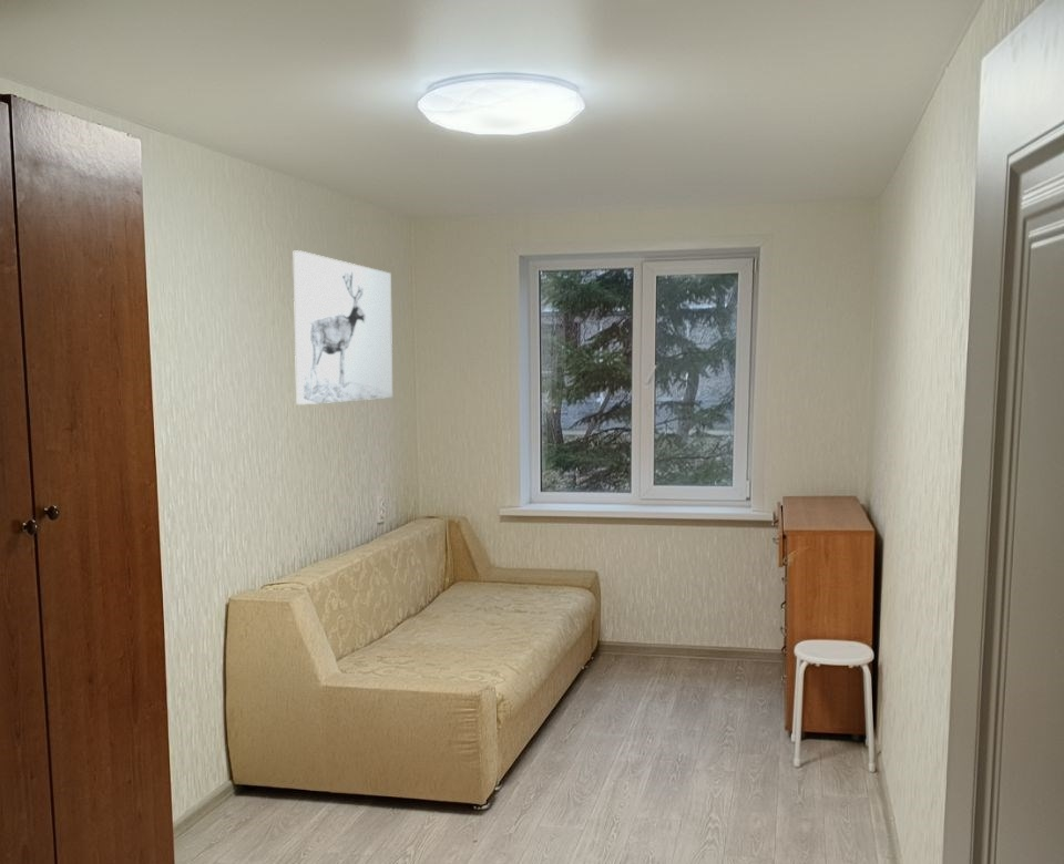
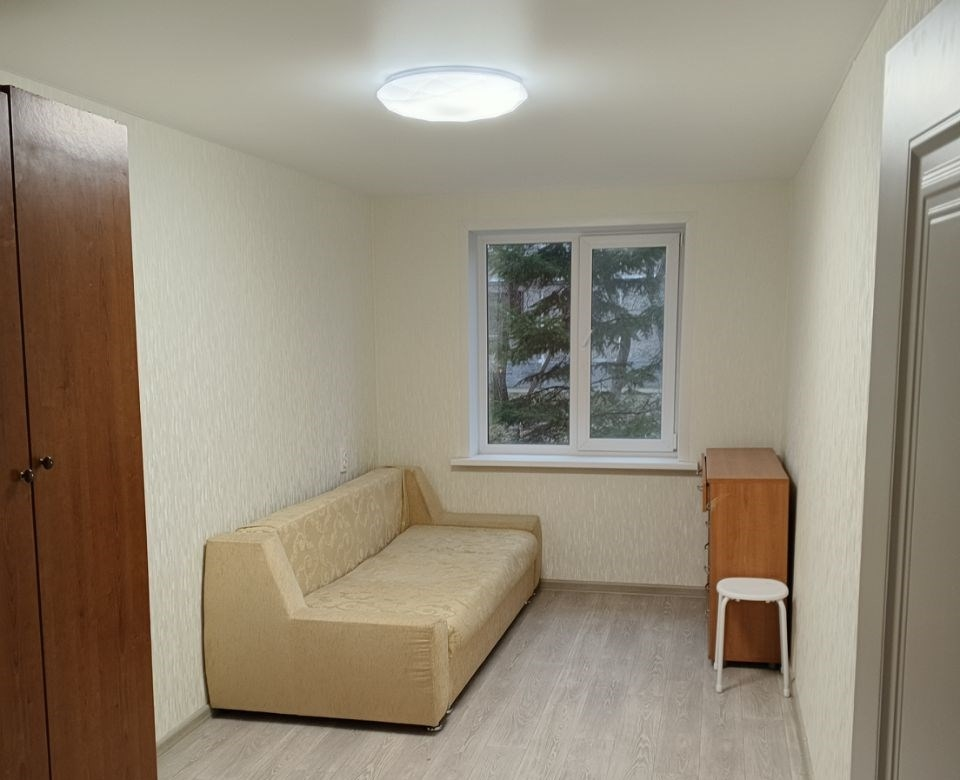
- wall art [293,249,393,405]
